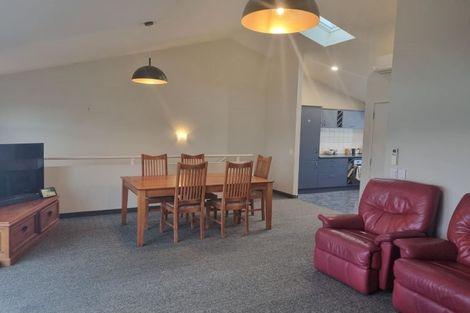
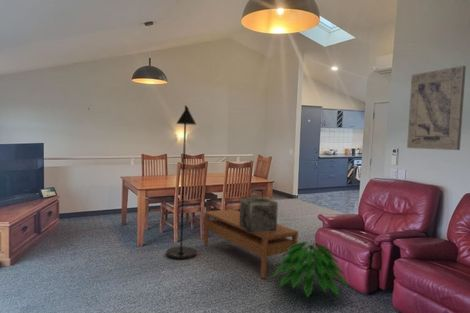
+ indoor plant [271,240,351,299]
+ floor lamp [165,104,198,260]
+ wall art [406,65,467,151]
+ coffee table [203,208,299,279]
+ decorative box [239,196,279,233]
